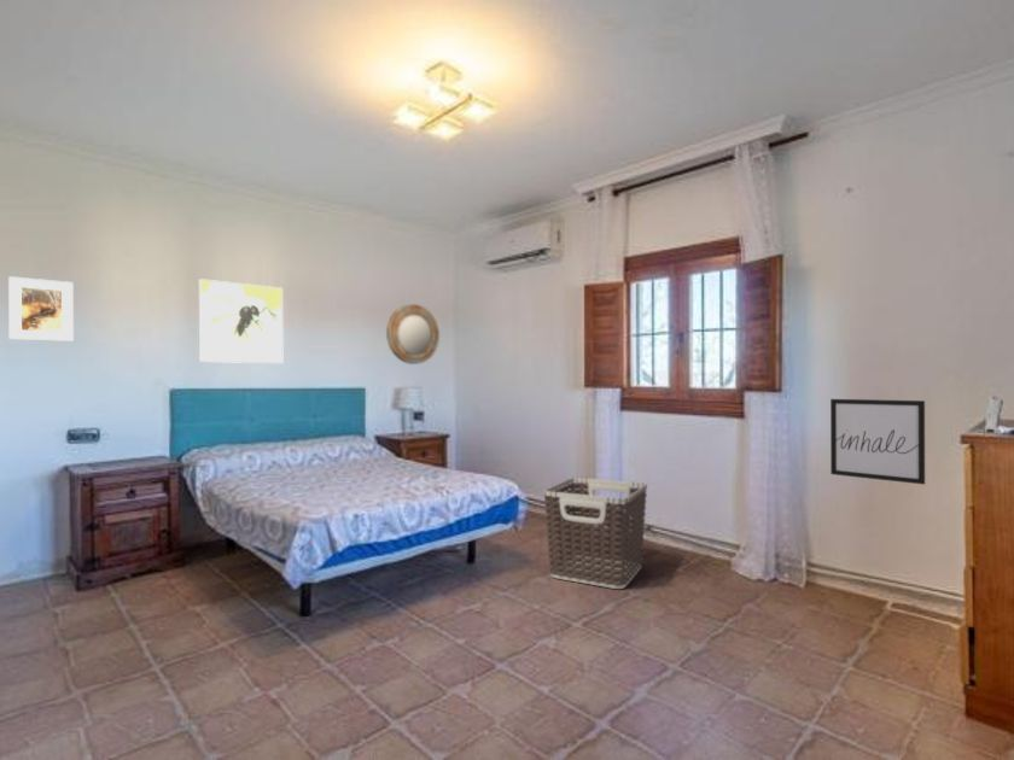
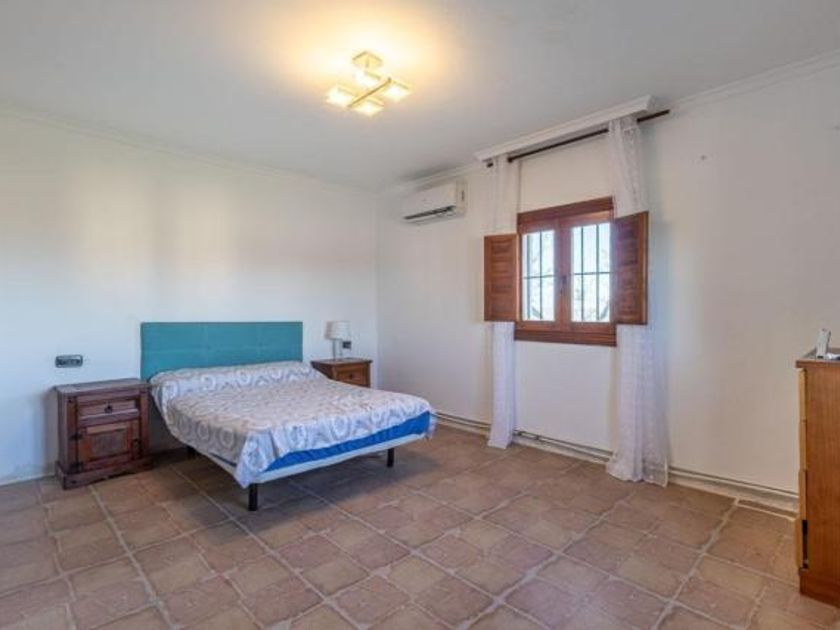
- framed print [7,275,75,343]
- wall art [829,398,926,486]
- clothes hamper [542,477,648,590]
- home mirror [385,303,441,366]
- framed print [198,277,284,364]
